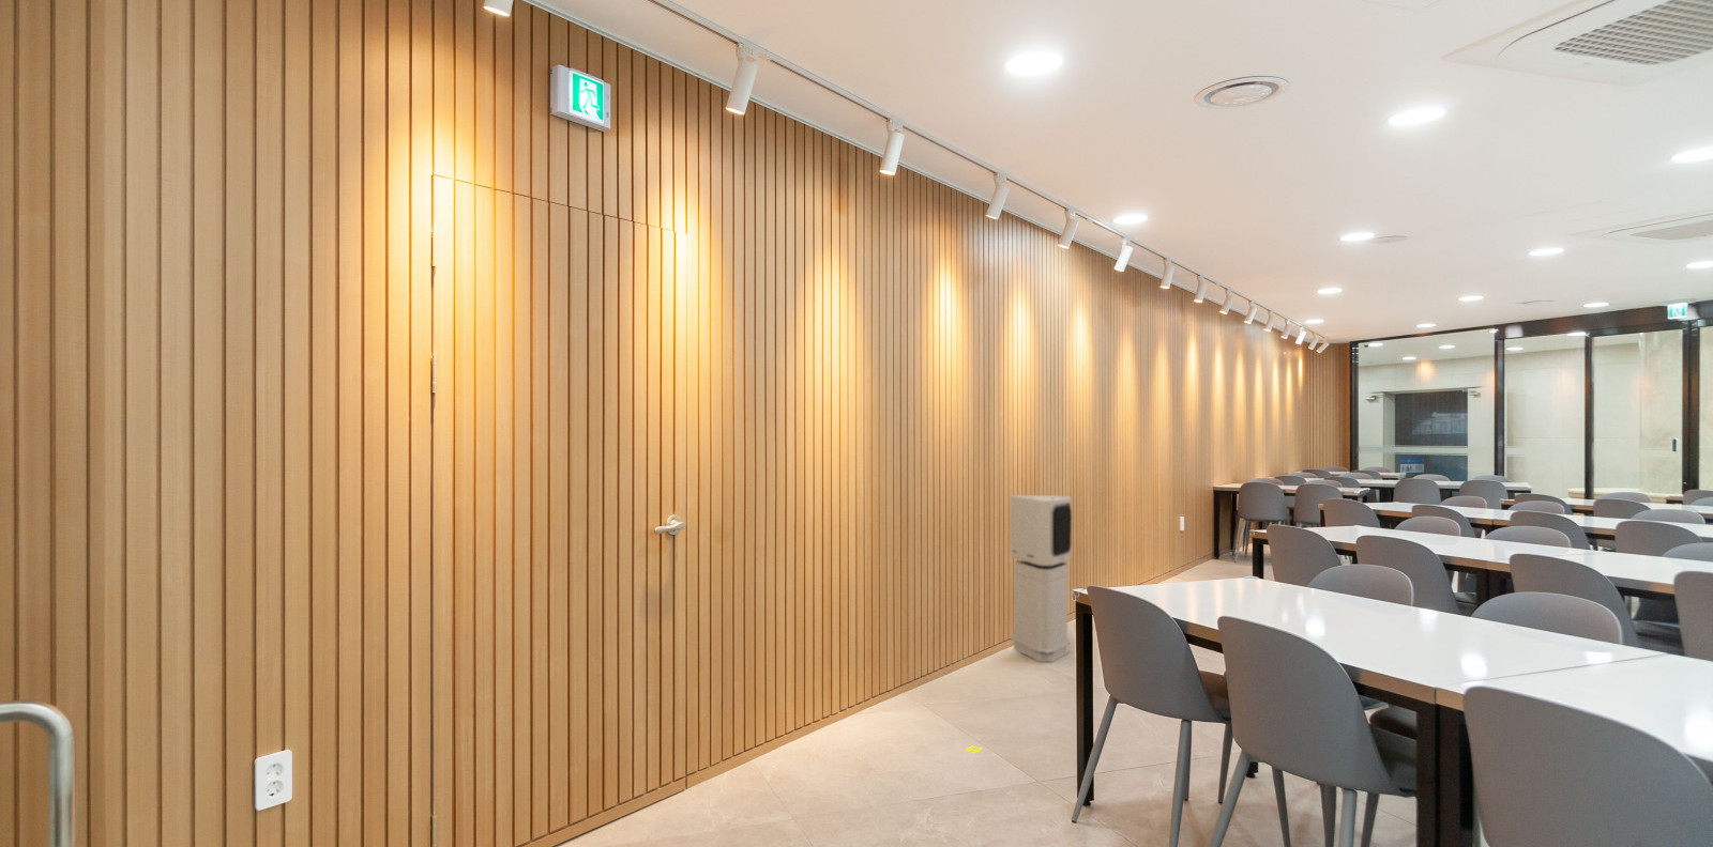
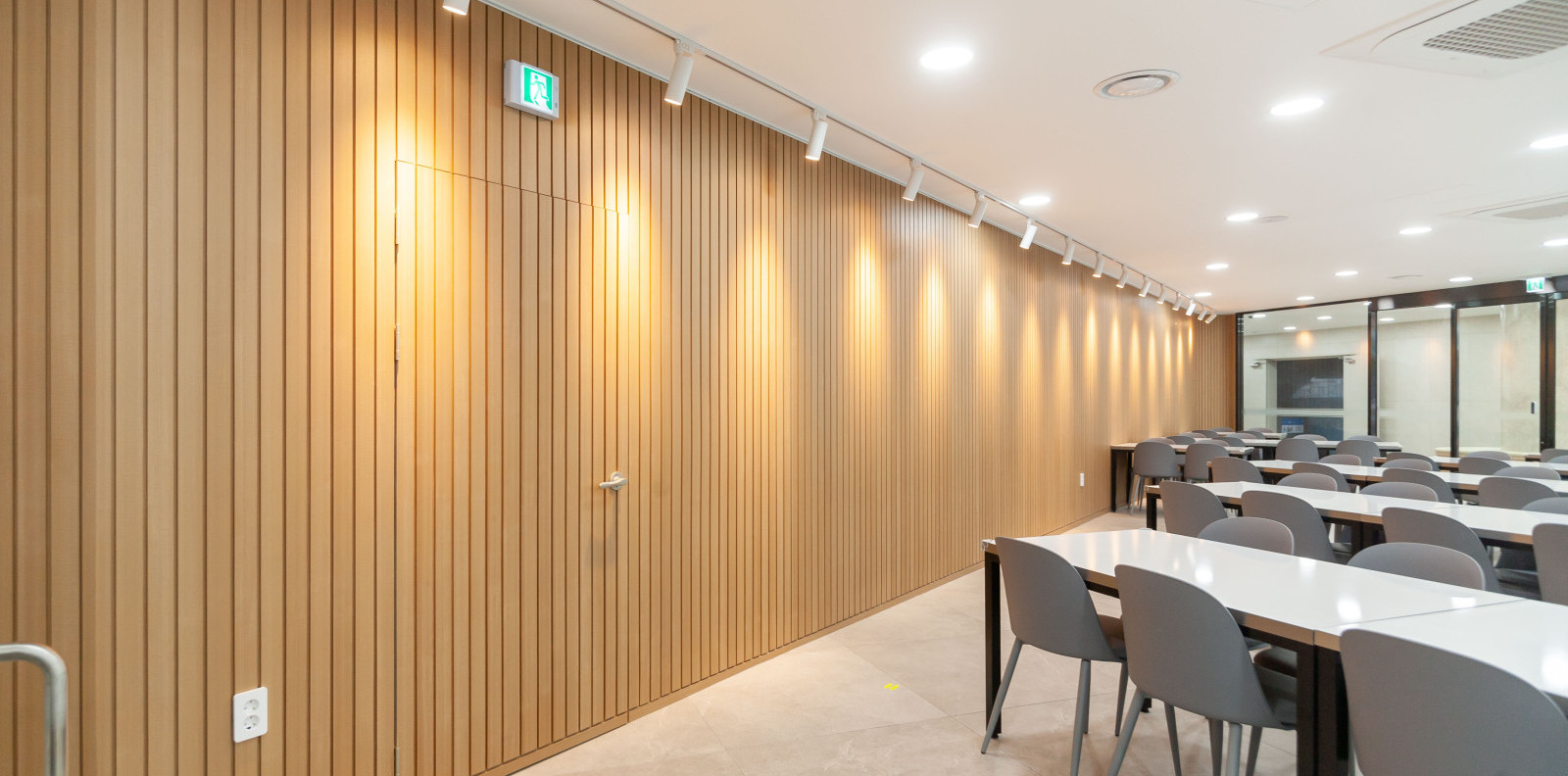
- air purifier [1008,494,1073,663]
